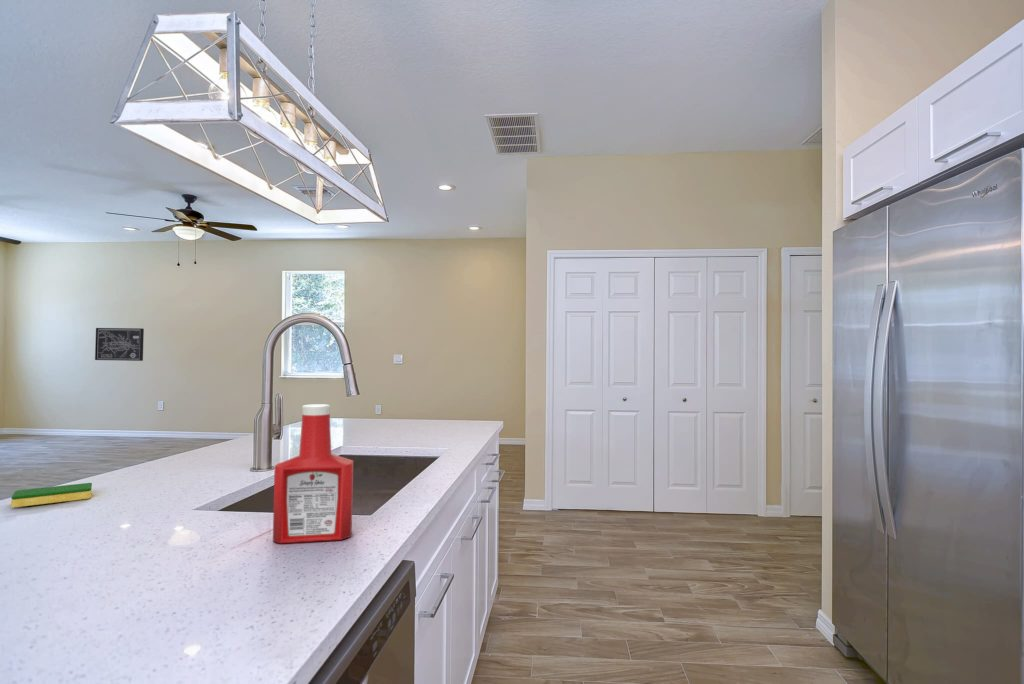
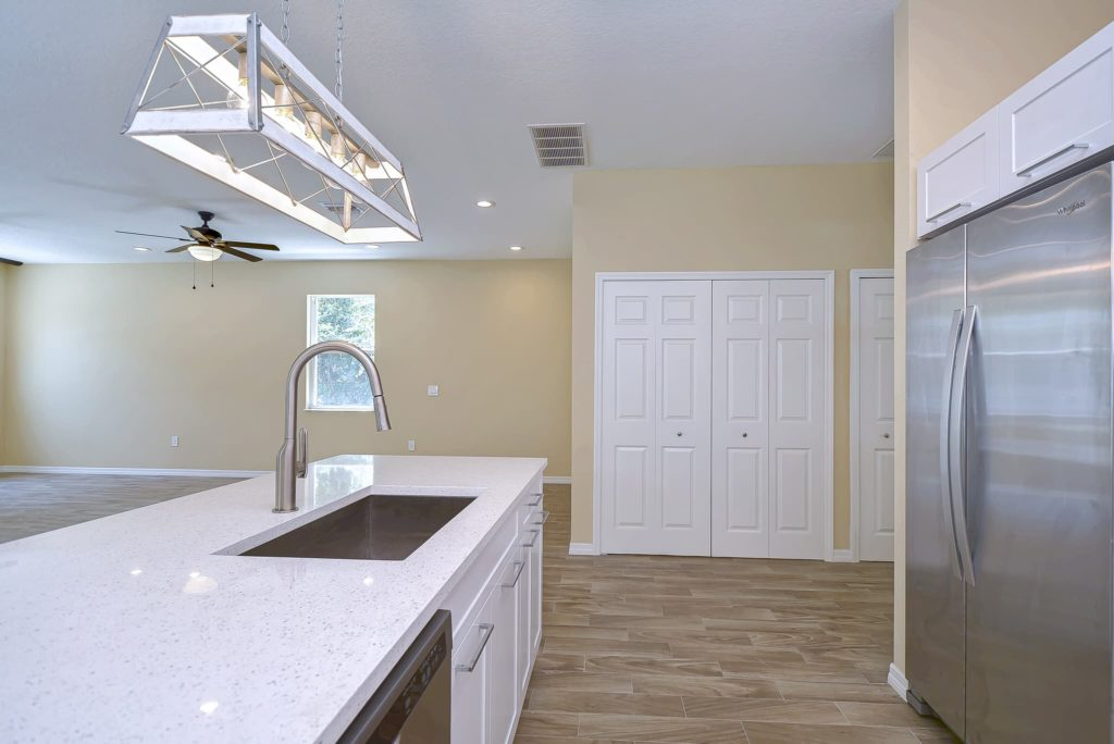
- wall art [94,327,145,362]
- soap bottle [272,403,354,544]
- dish sponge [10,482,93,509]
